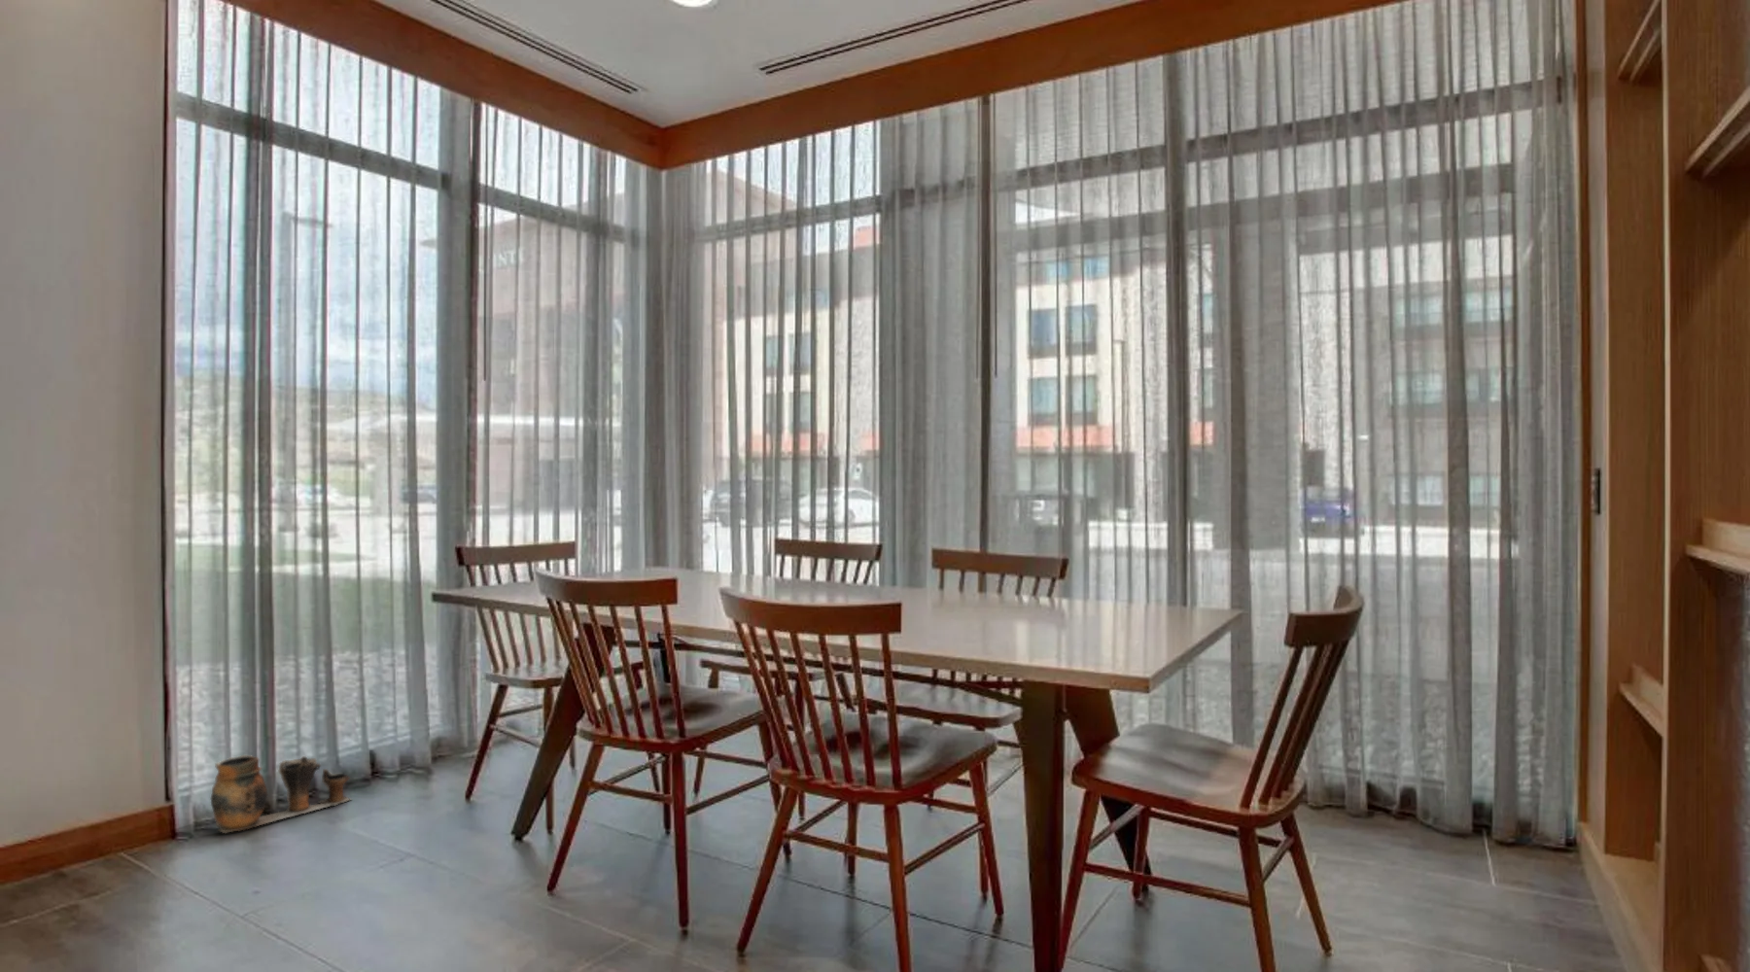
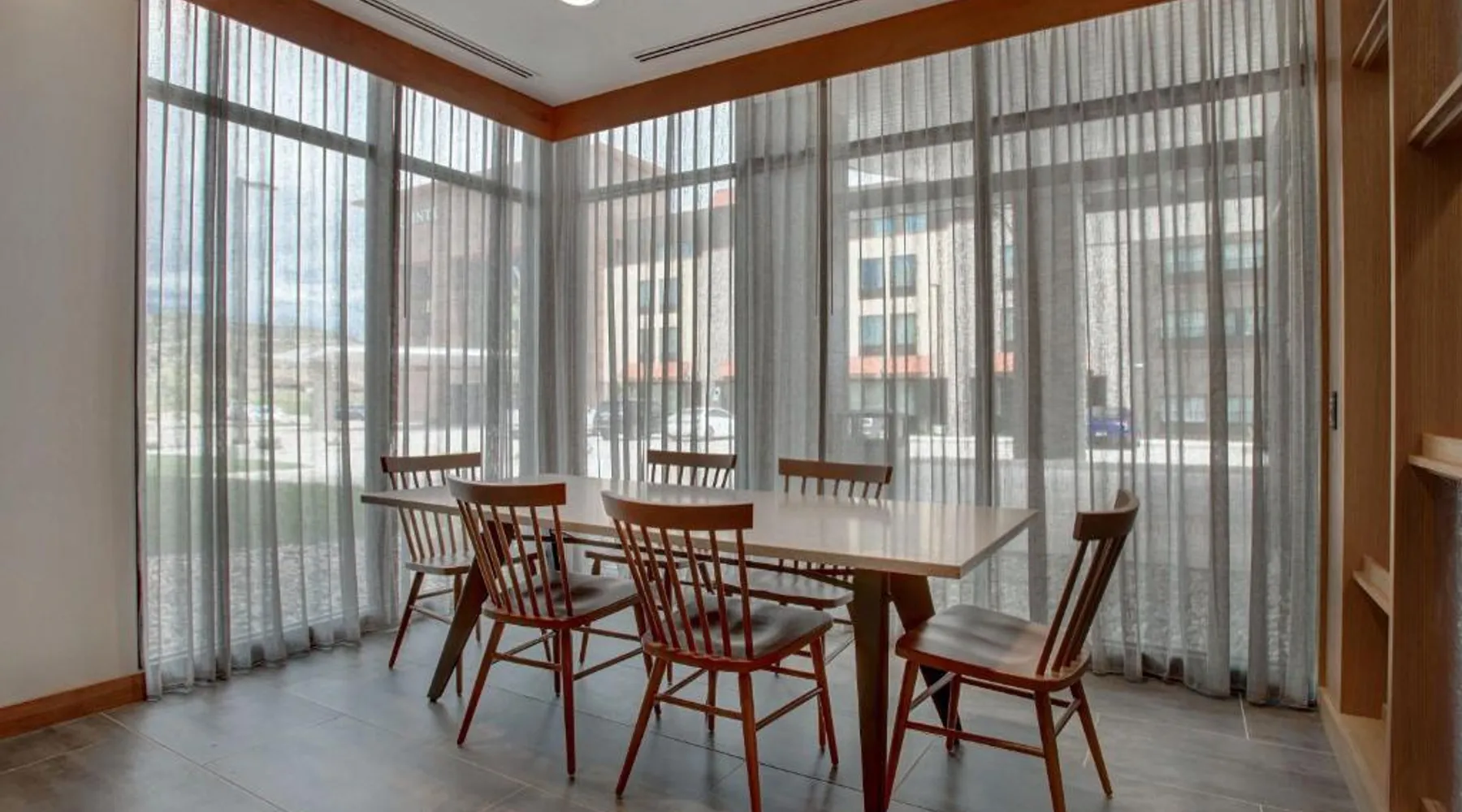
- pottery set [209,754,353,834]
